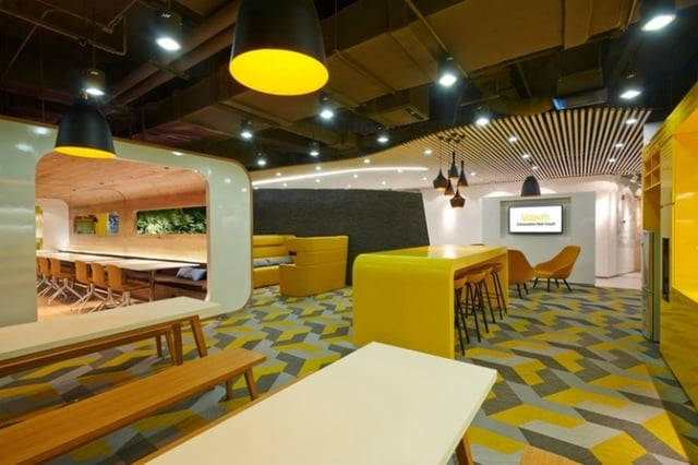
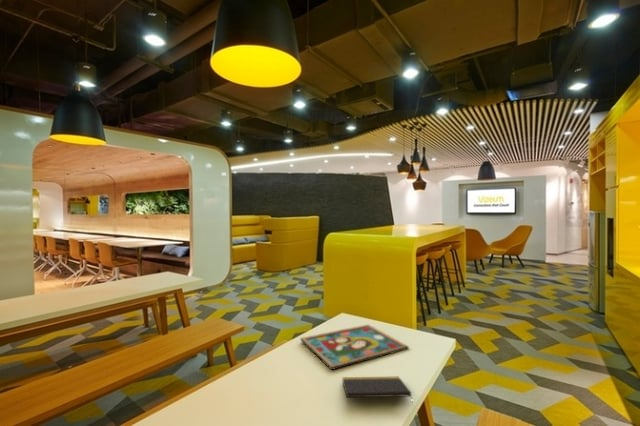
+ notepad [341,376,414,405]
+ framed painting [299,323,410,371]
